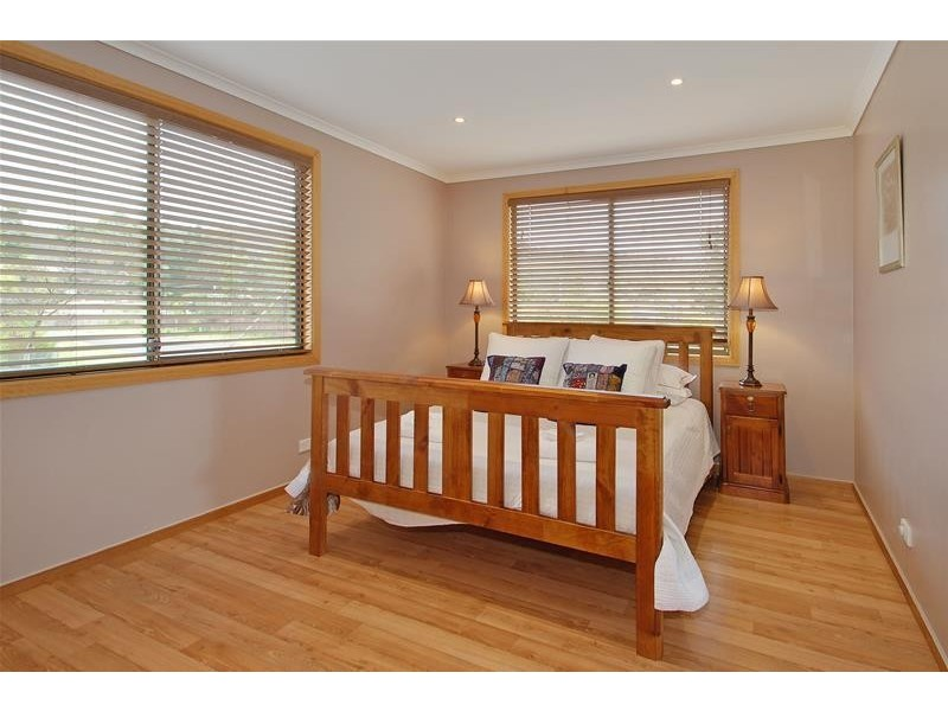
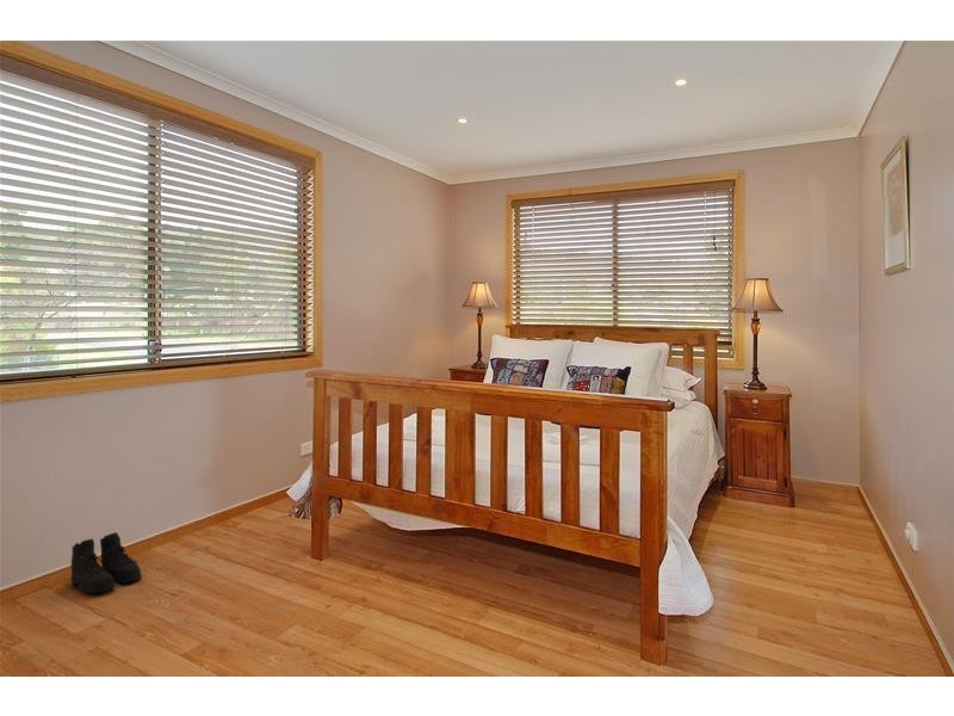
+ boots [70,531,142,594]
